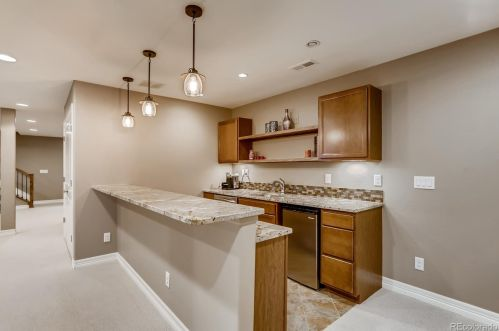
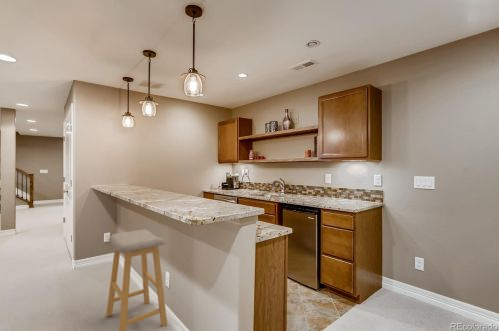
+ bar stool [105,228,168,331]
